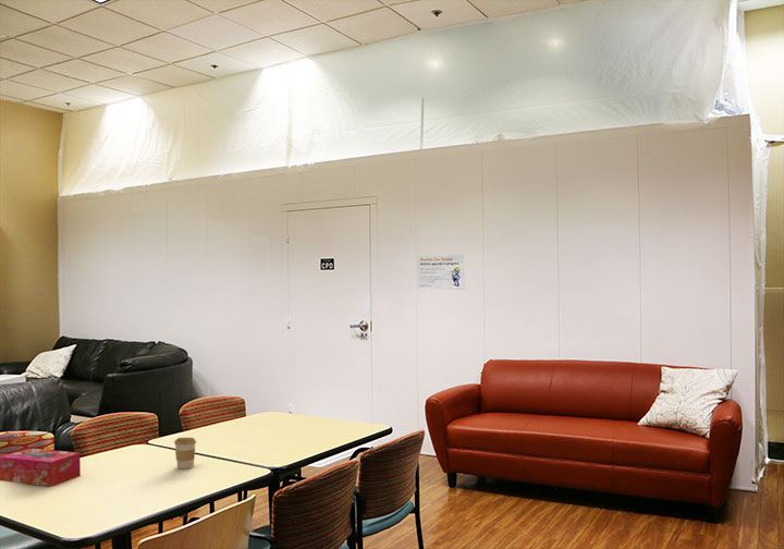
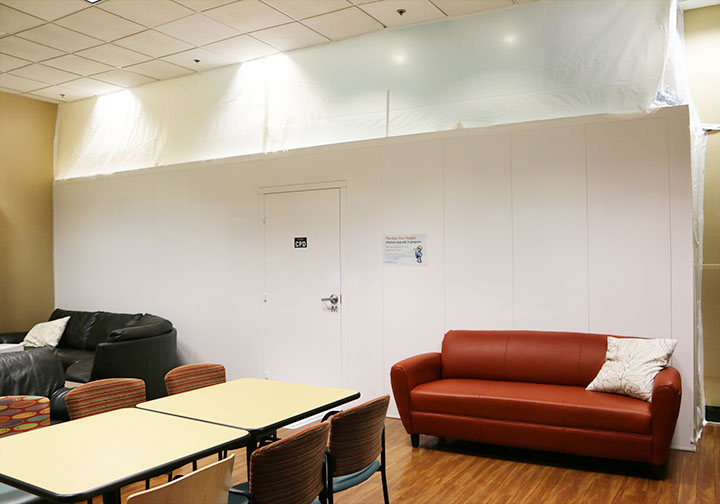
- tissue box [0,448,82,487]
- coffee cup [173,437,197,469]
